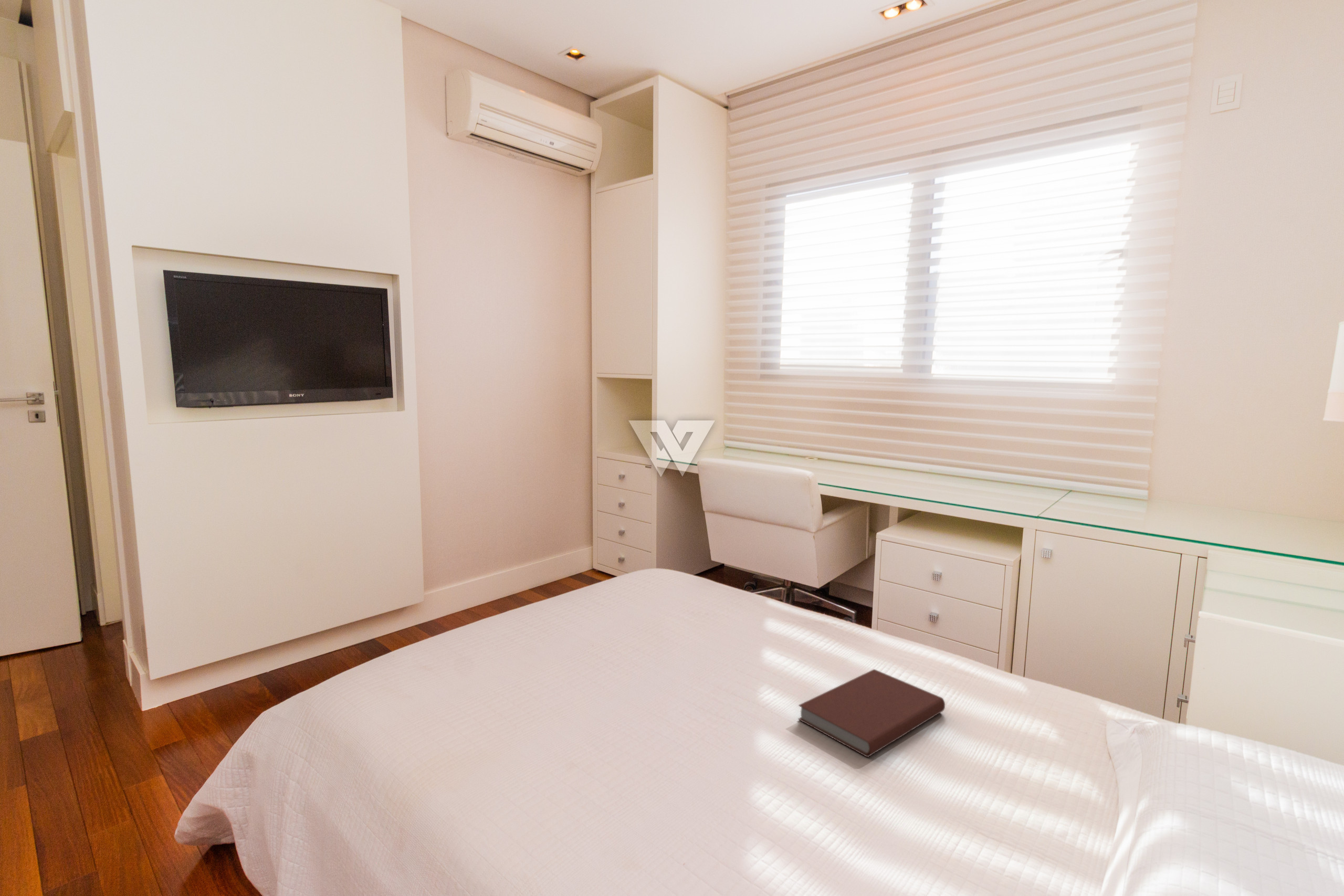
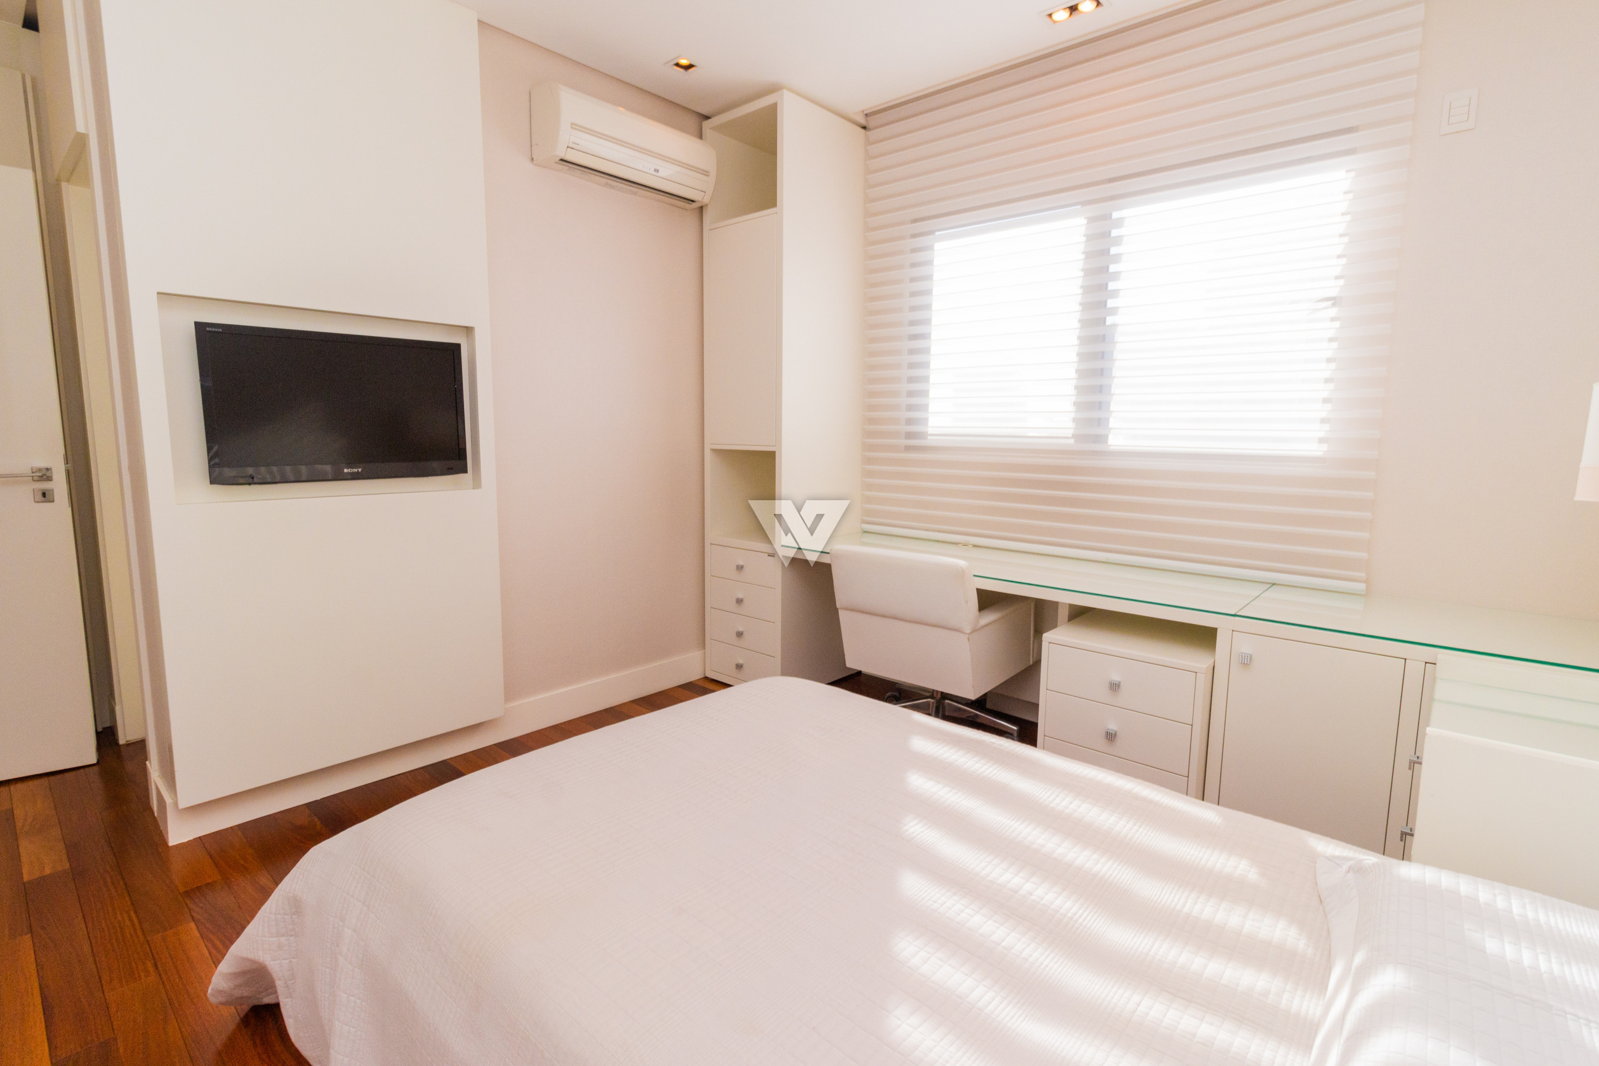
- book [797,669,946,757]
